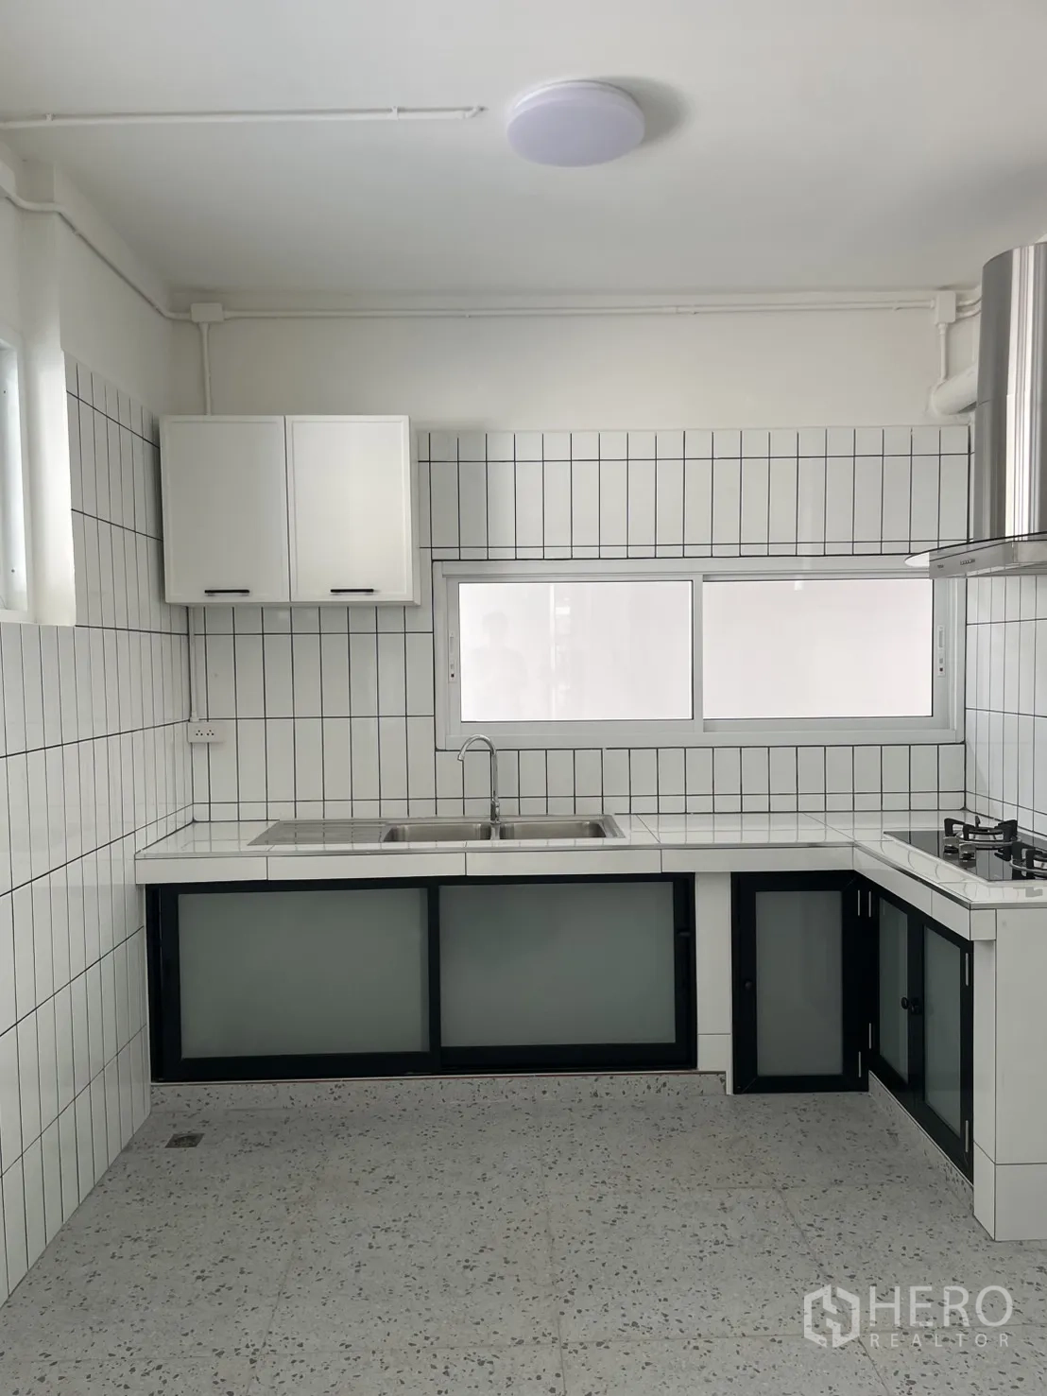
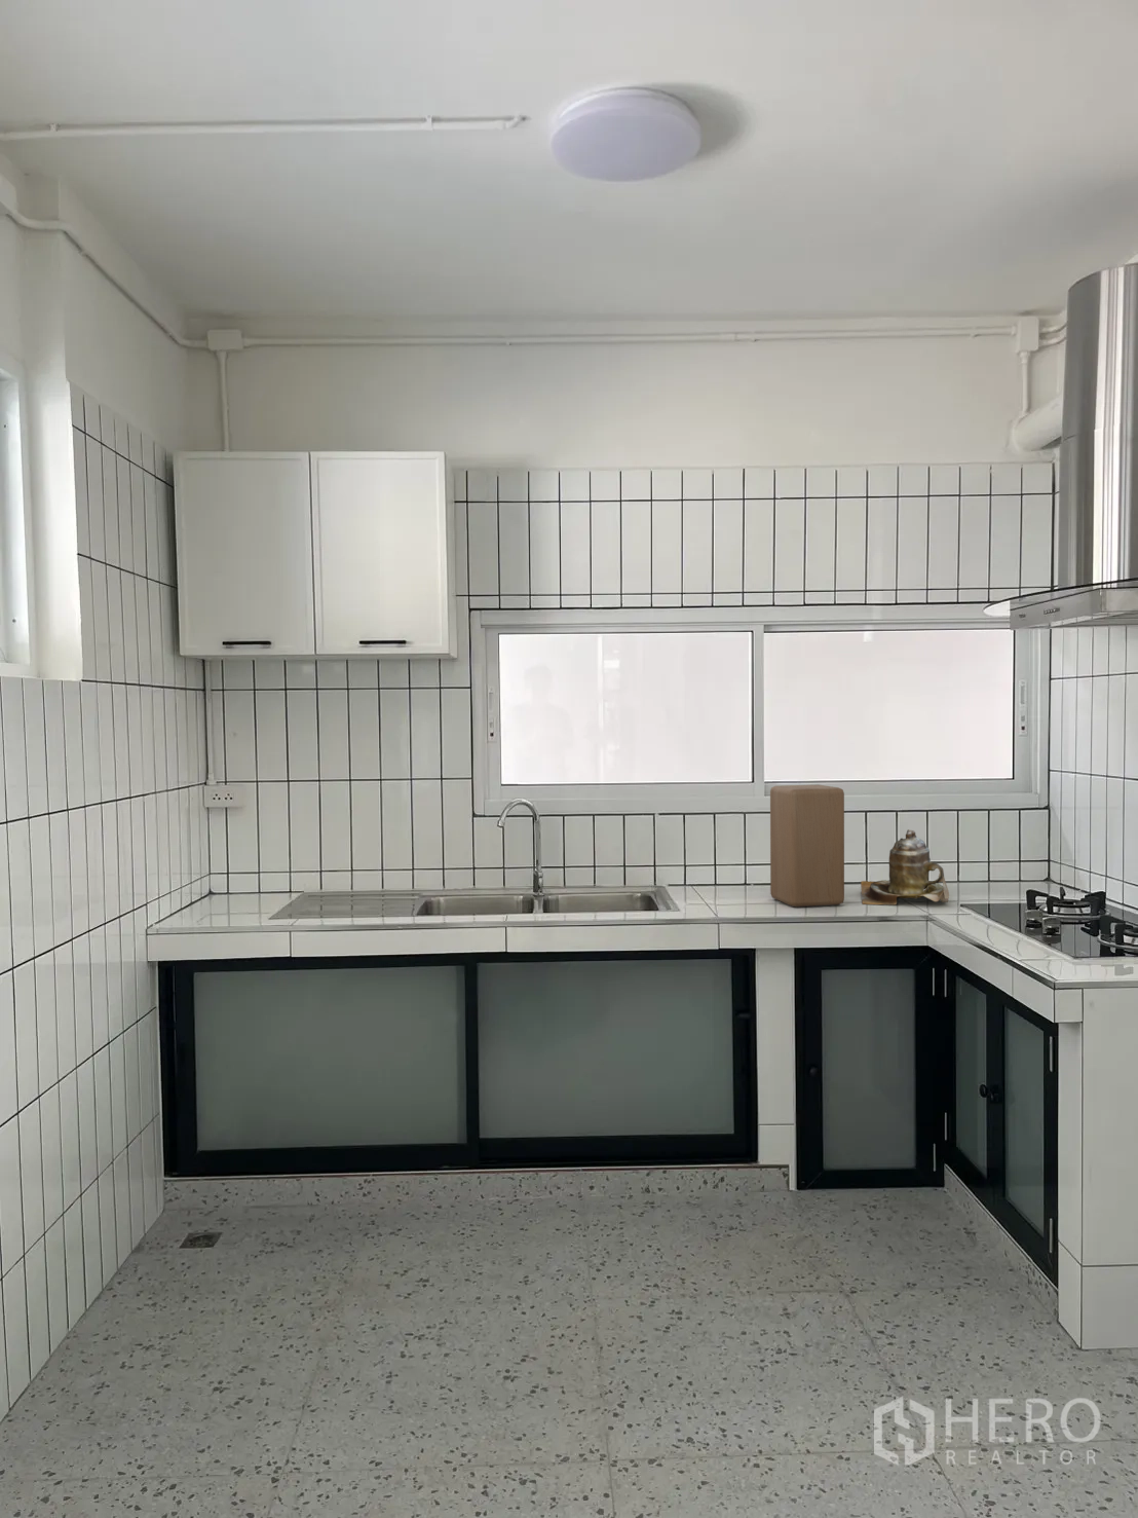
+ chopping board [770,785,845,909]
+ teapot [859,828,950,906]
